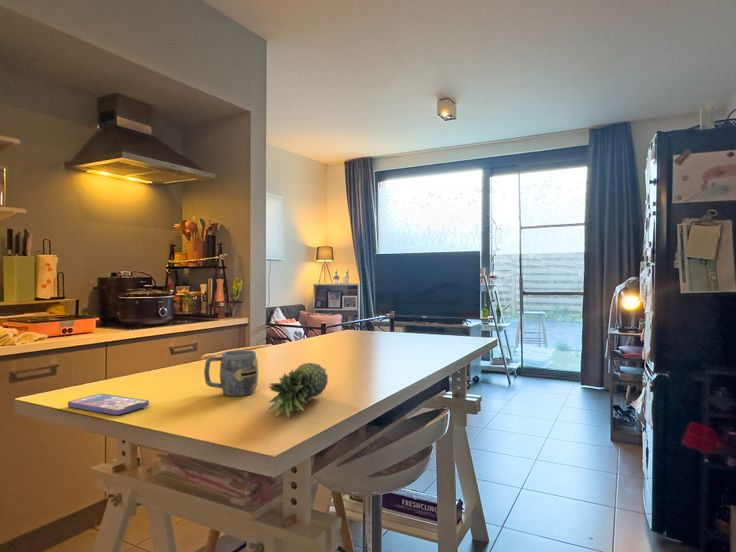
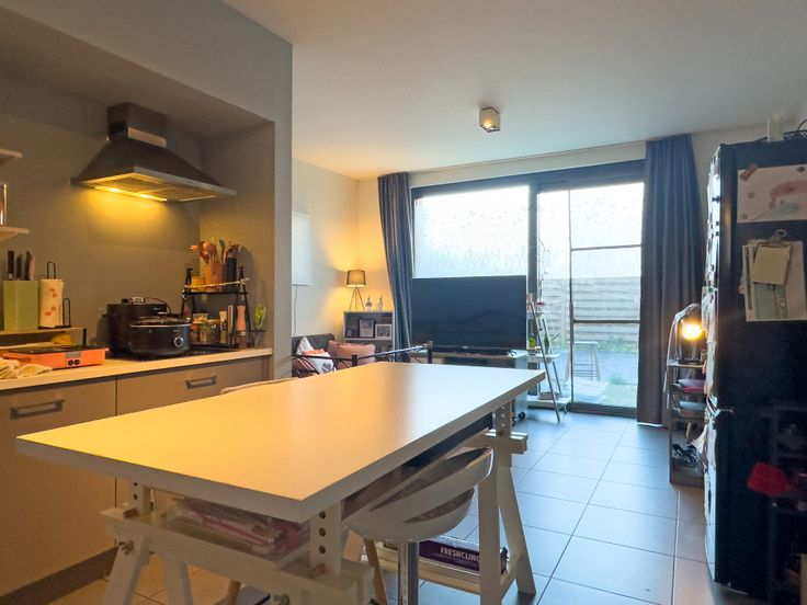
- mug [203,349,259,397]
- fruit [265,361,329,420]
- smartphone [67,393,150,416]
